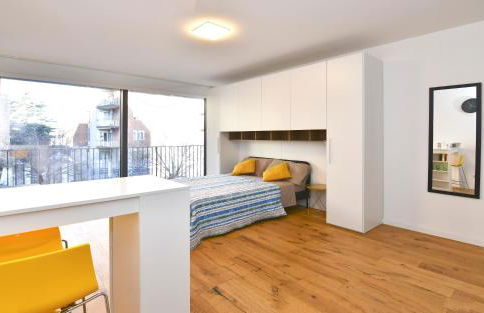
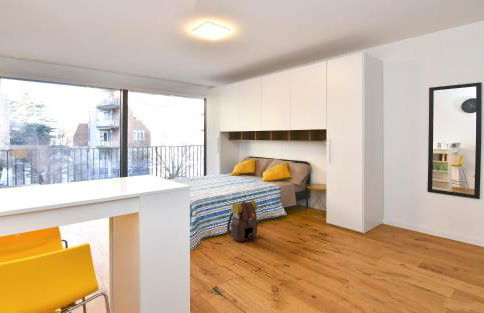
+ backpack [226,199,260,242]
